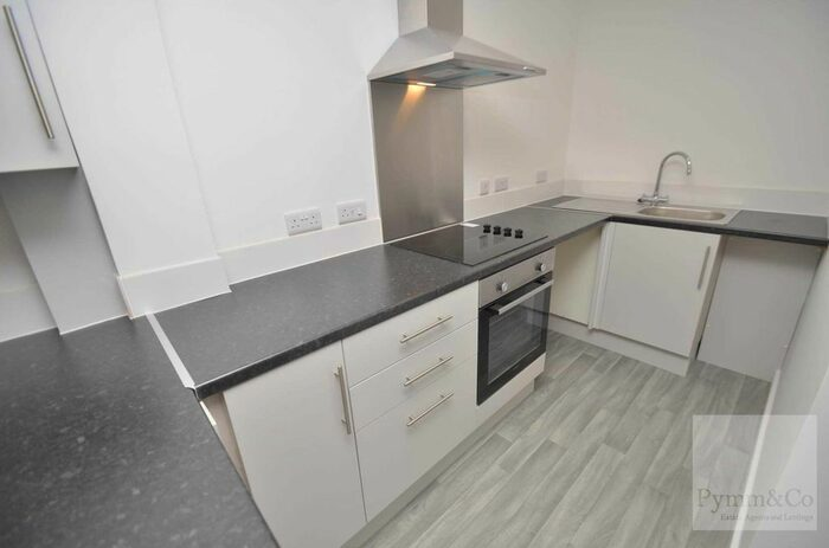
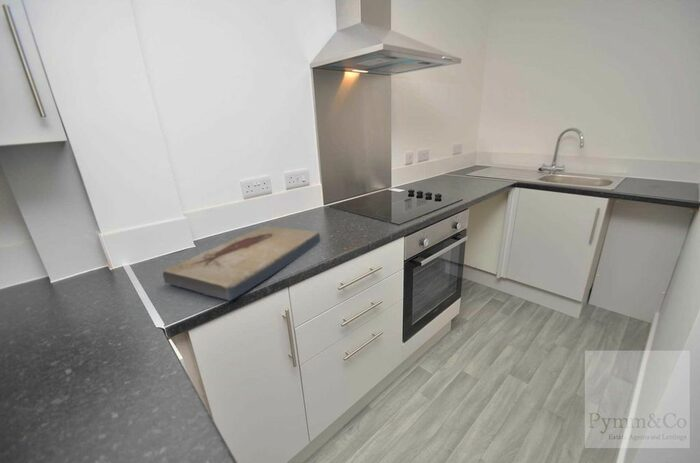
+ fish fossil [162,225,321,302]
